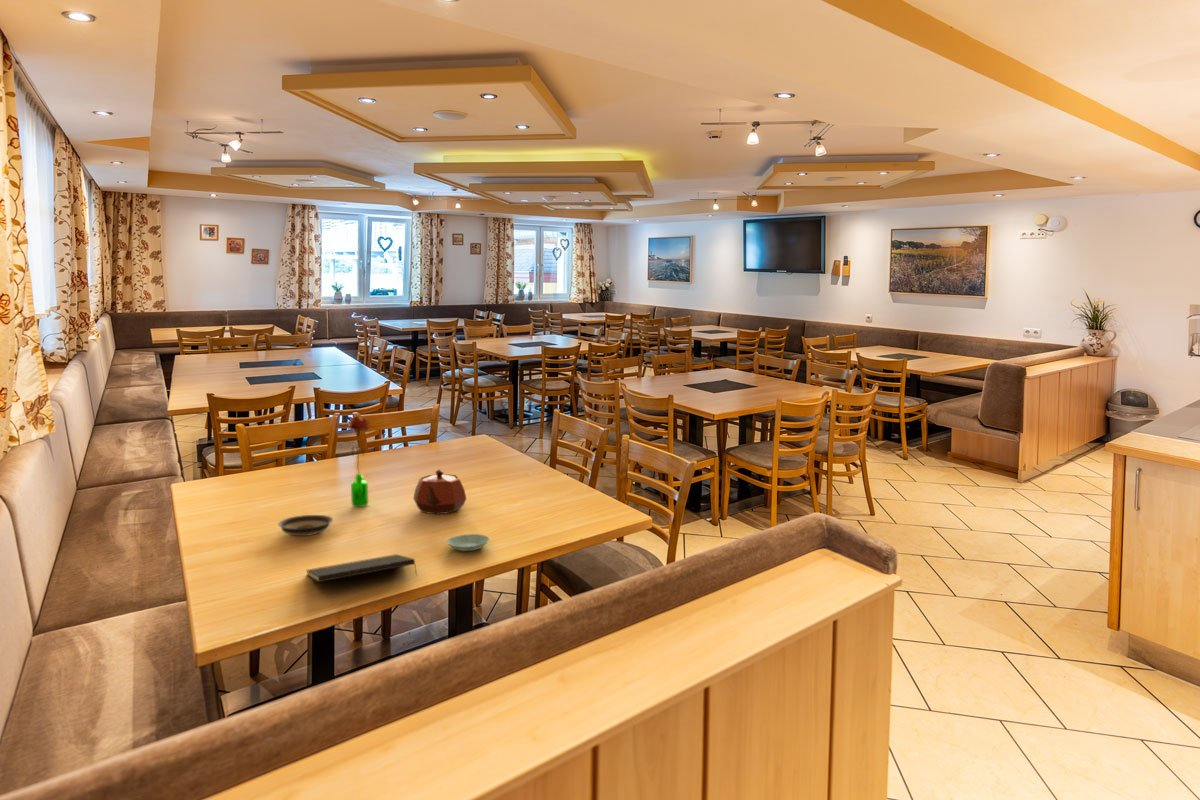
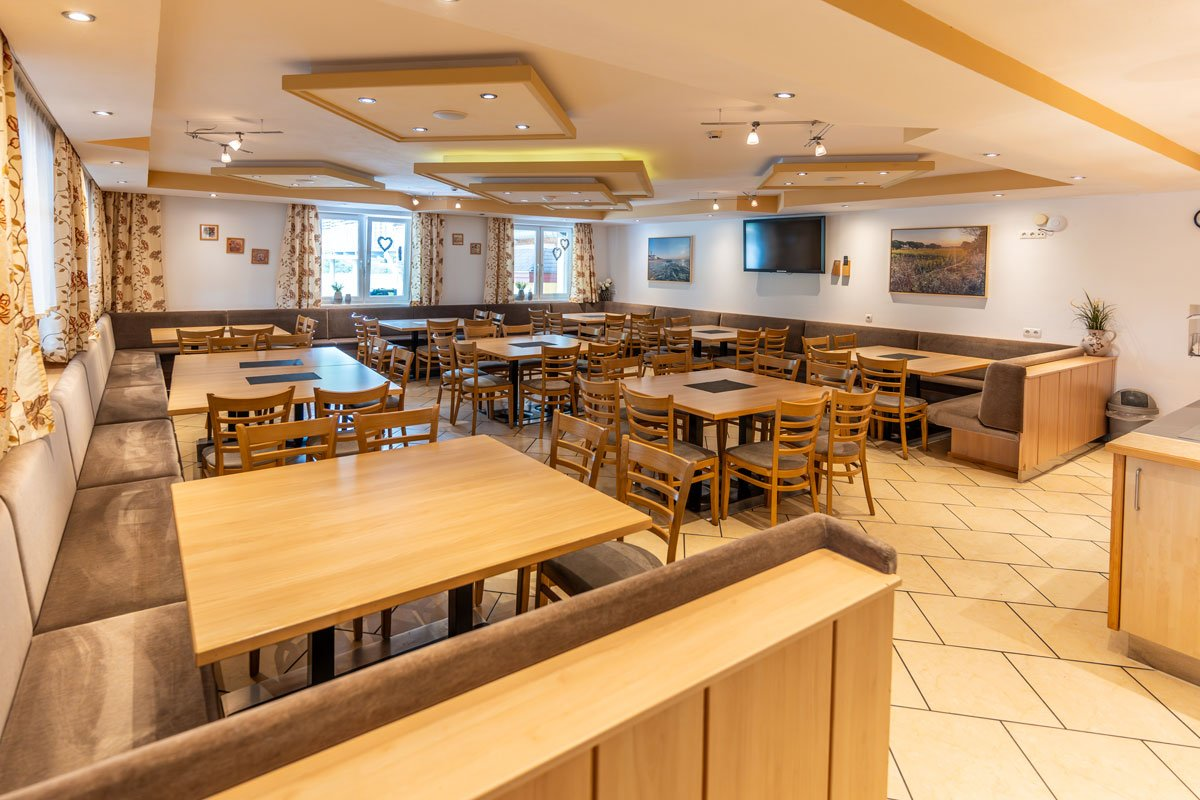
- teapot [412,468,467,515]
- notepad [305,553,418,583]
- saucer [277,514,334,537]
- saucer [446,533,490,552]
- flower [347,415,371,508]
